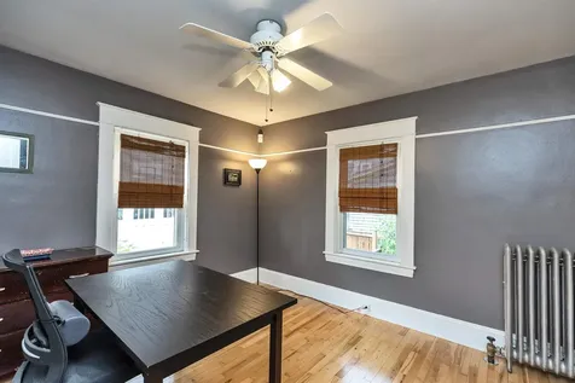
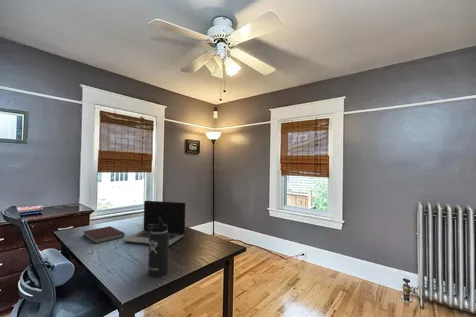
+ laptop computer [122,200,187,247]
+ notebook [82,225,125,244]
+ thermos bottle [147,217,170,278]
